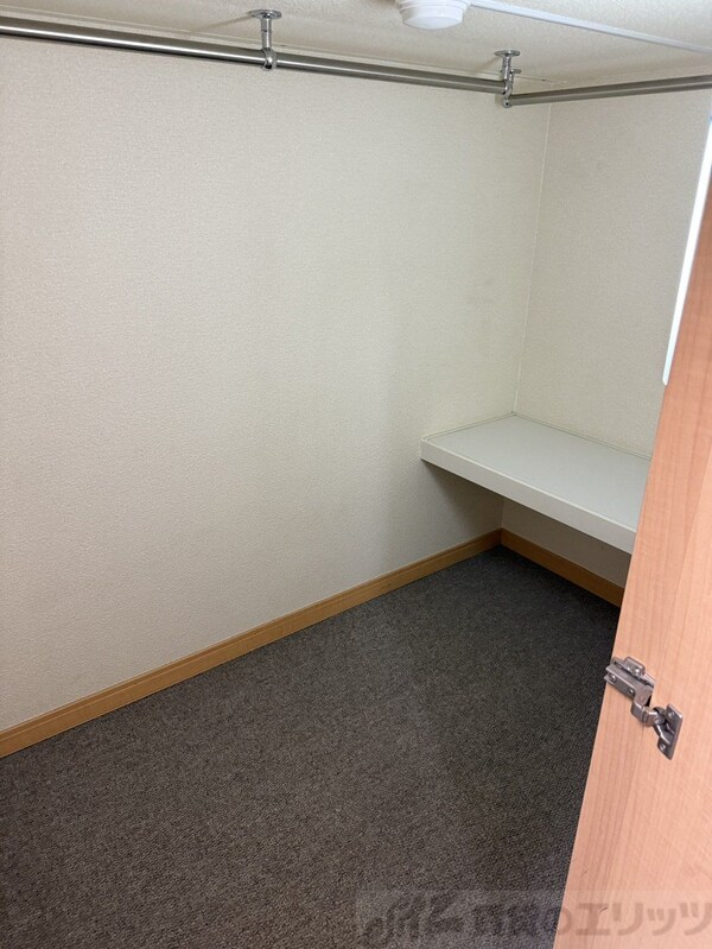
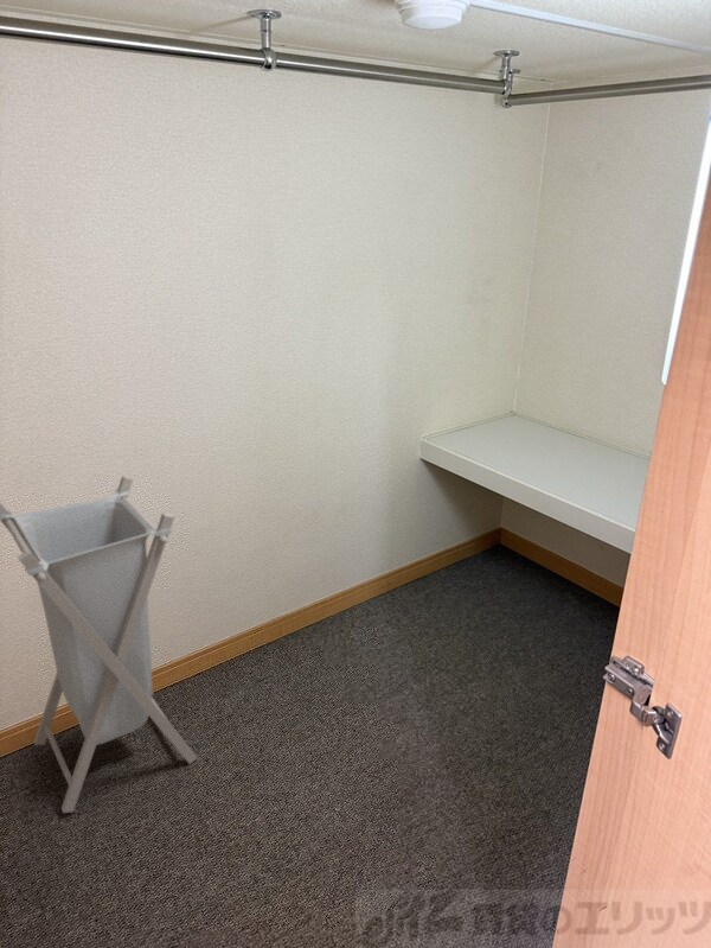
+ laundry hamper [0,475,199,814]
